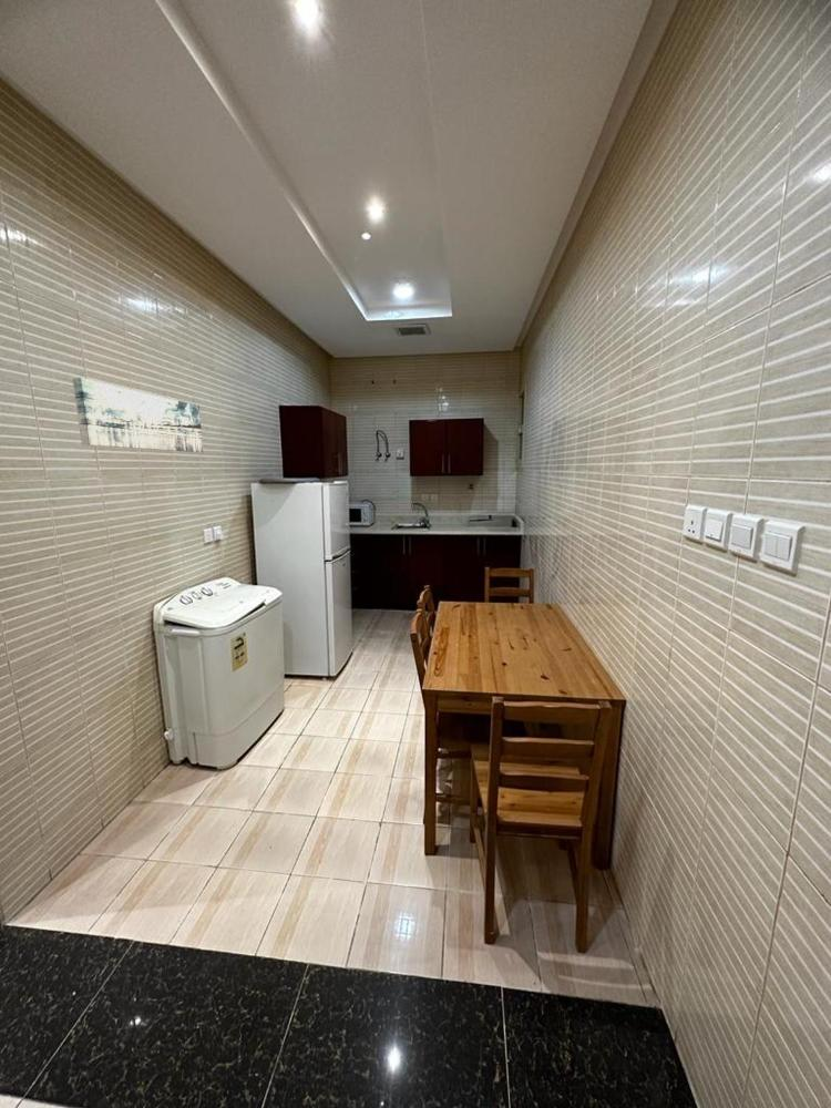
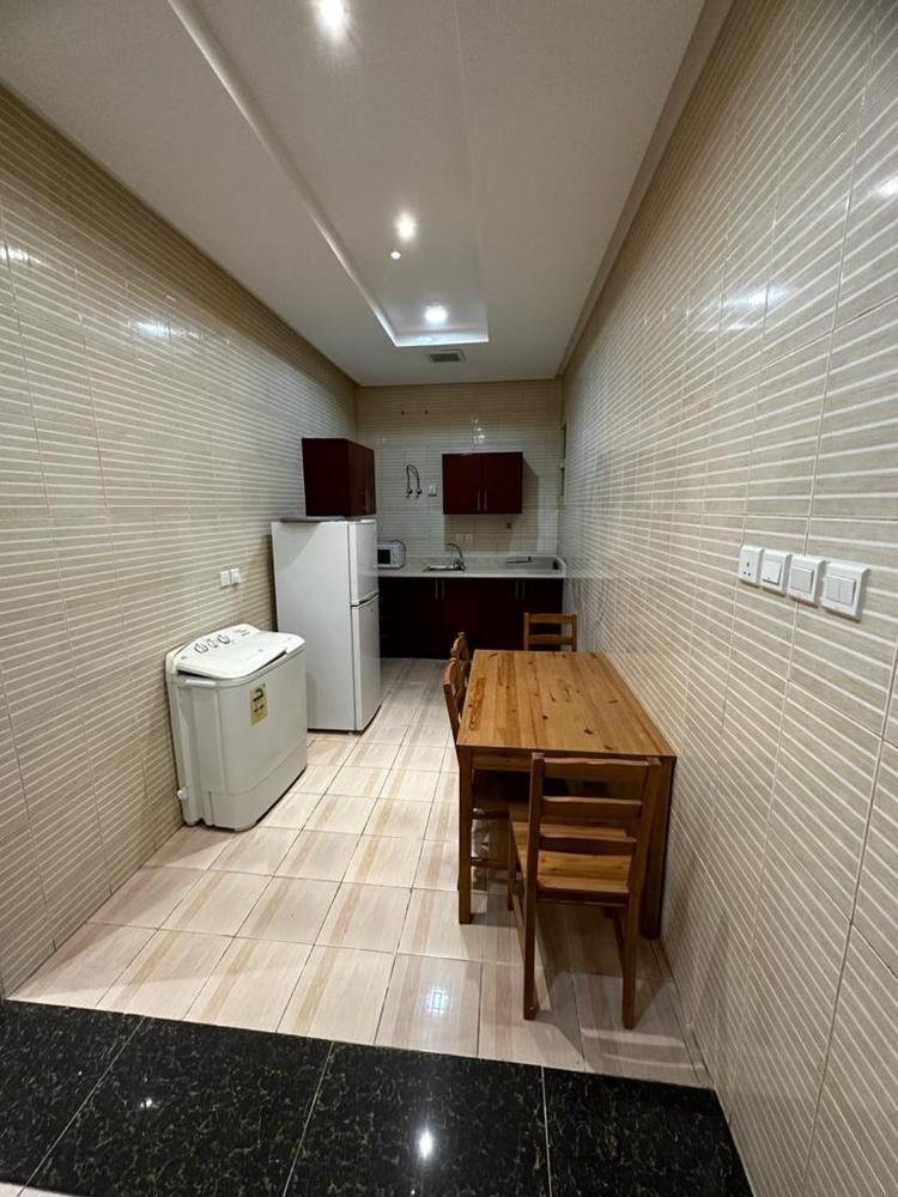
- wall art [72,377,204,453]
